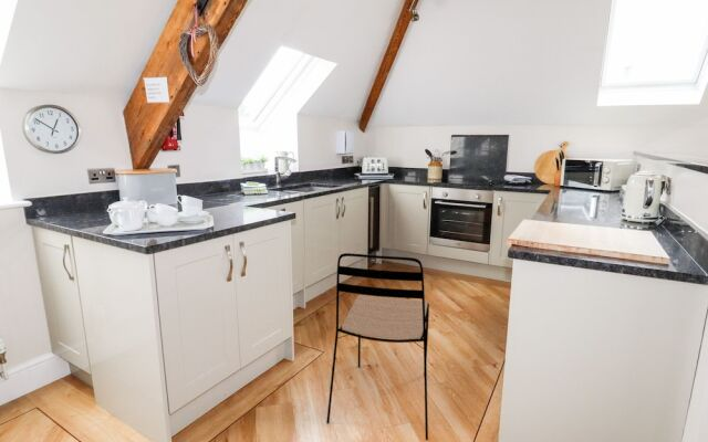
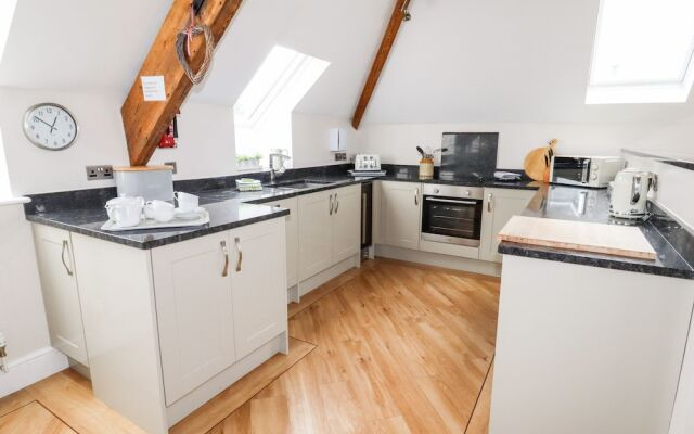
- dining chair [325,252,430,441]
